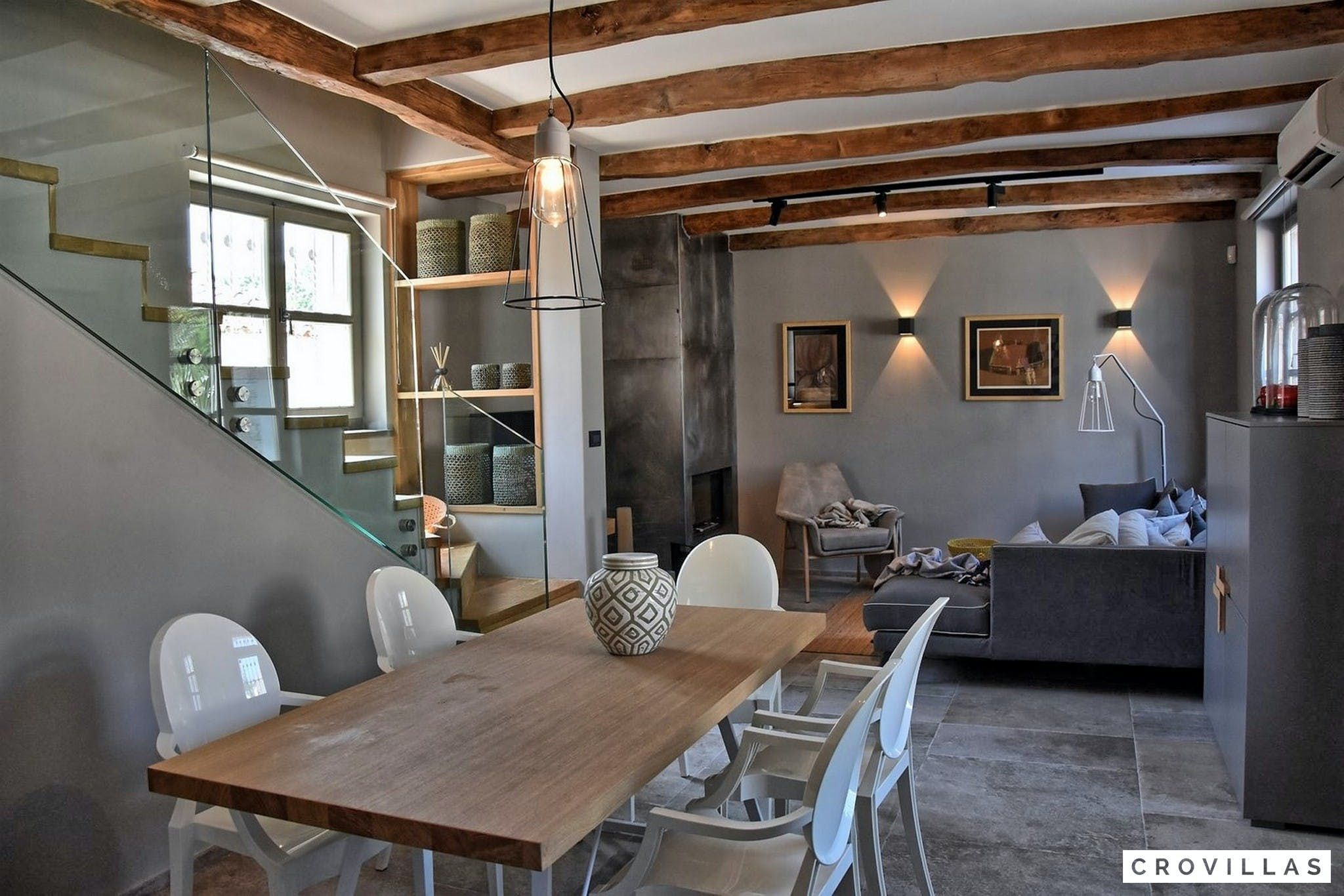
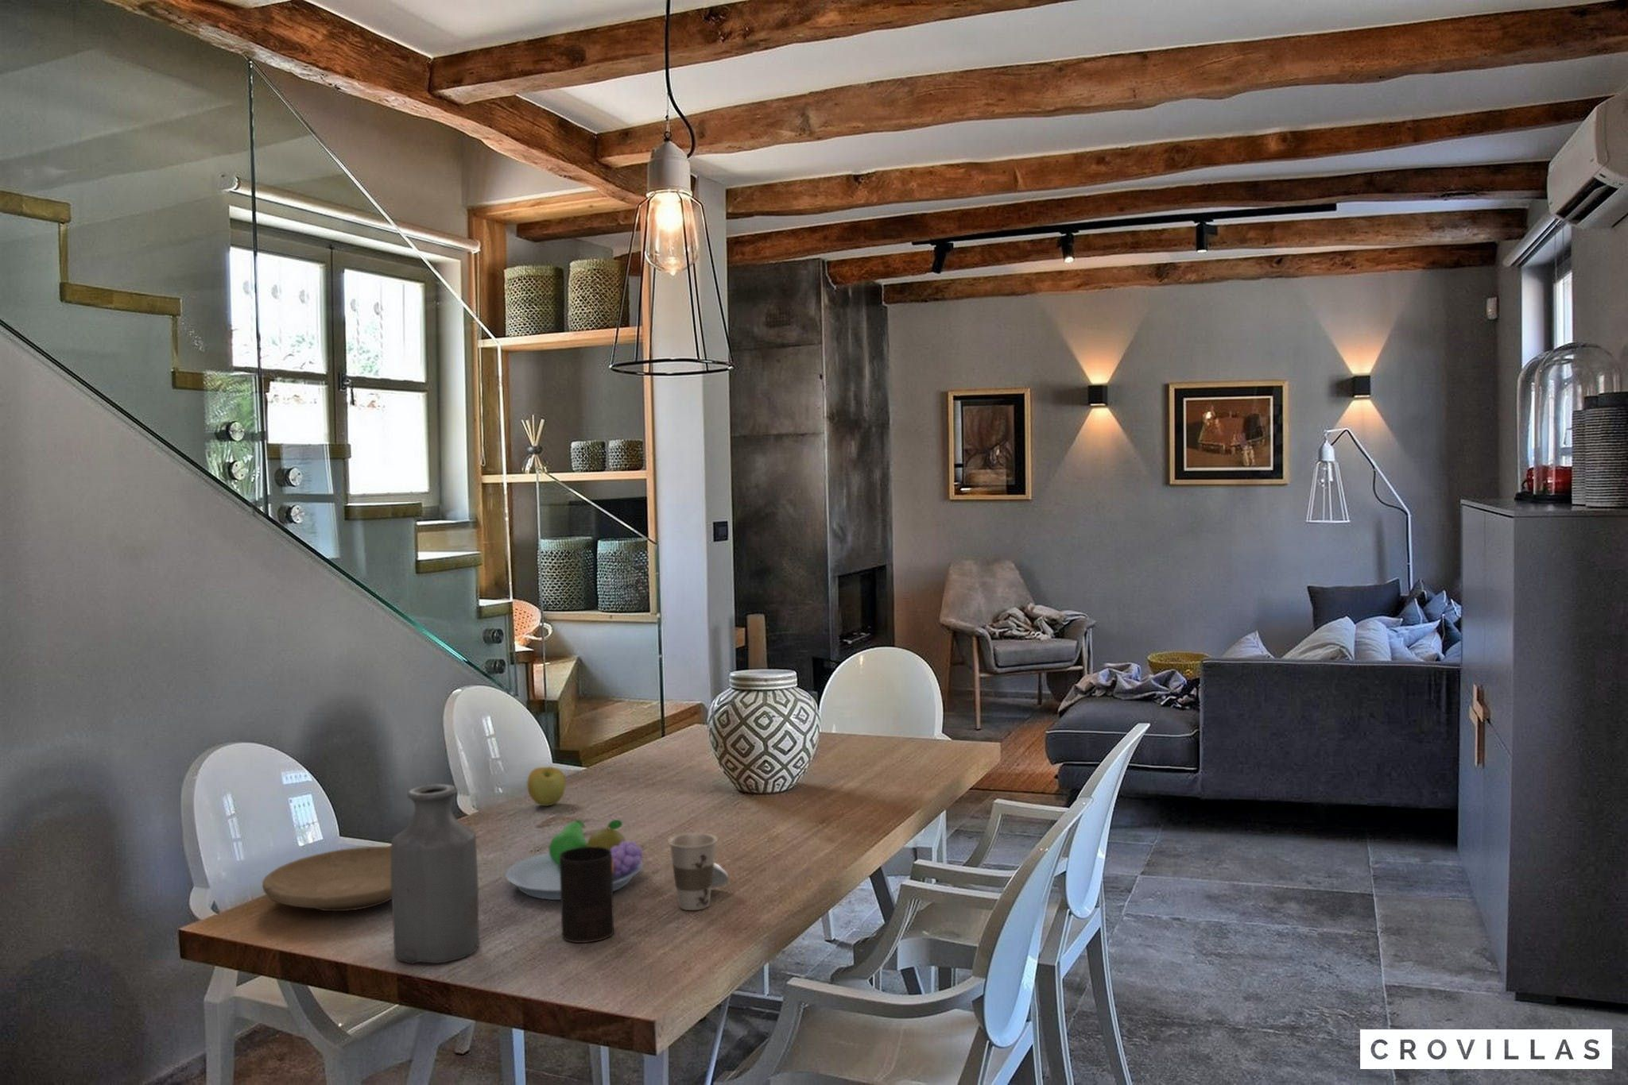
+ cup [560,846,614,943]
+ plate [262,846,392,912]
+ bottle [390,783,481,964]
+ apple [526,765,566,806]
+ fruit bowl [504,819,644,901]
+ cup [667,832,729,911]
